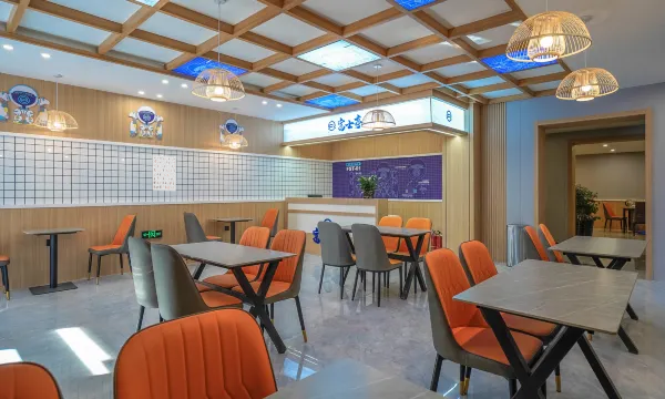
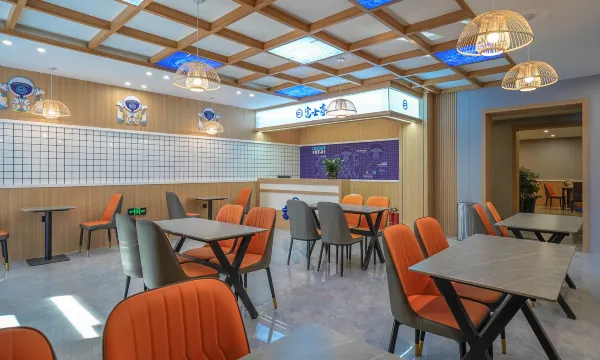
- wall art [152,154,177,192]
